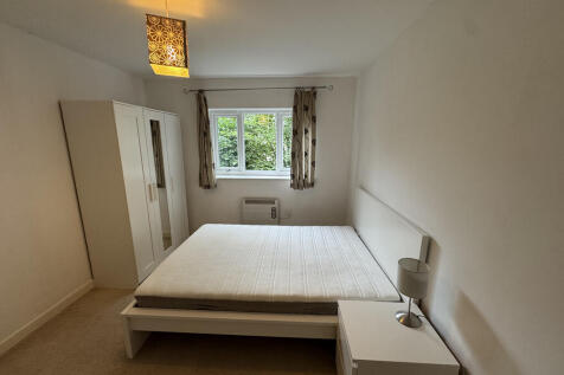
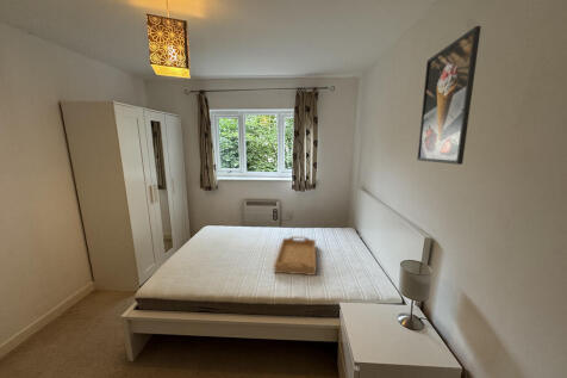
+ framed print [416,25,482,166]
+ serving tray [273,235,317,277]
